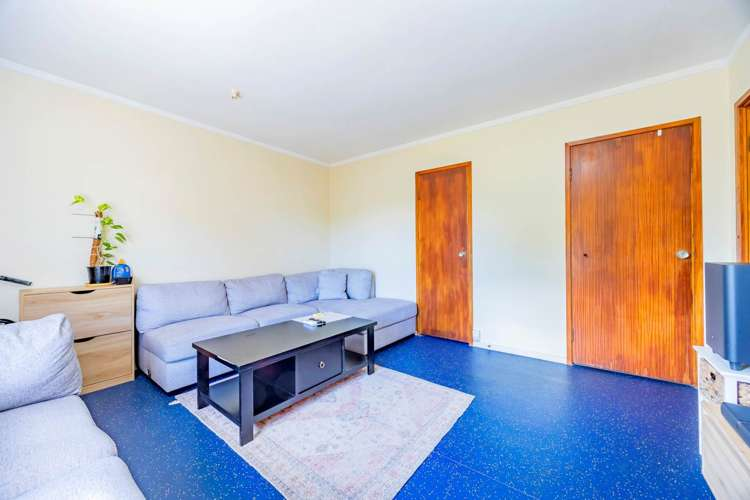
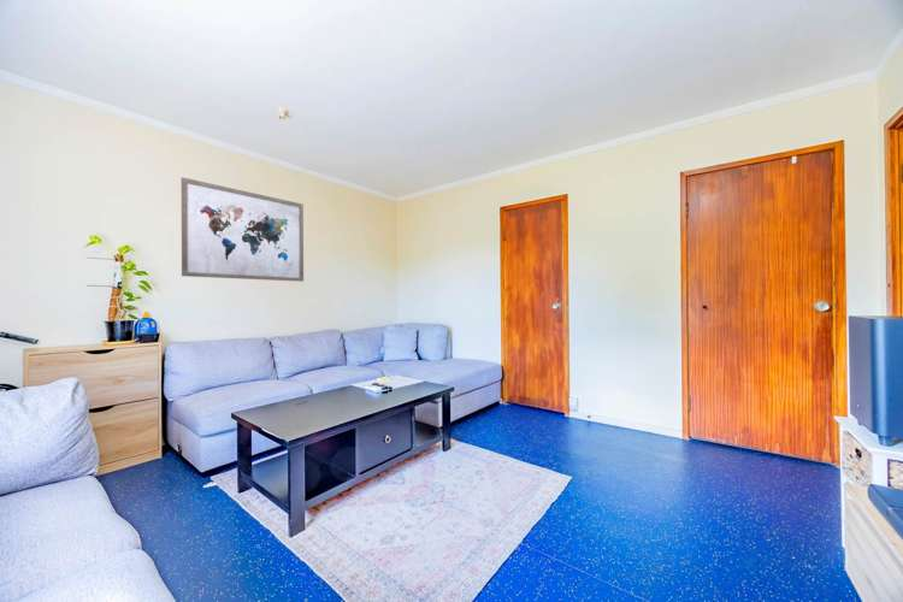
+ wall art [181,176,305,283]
